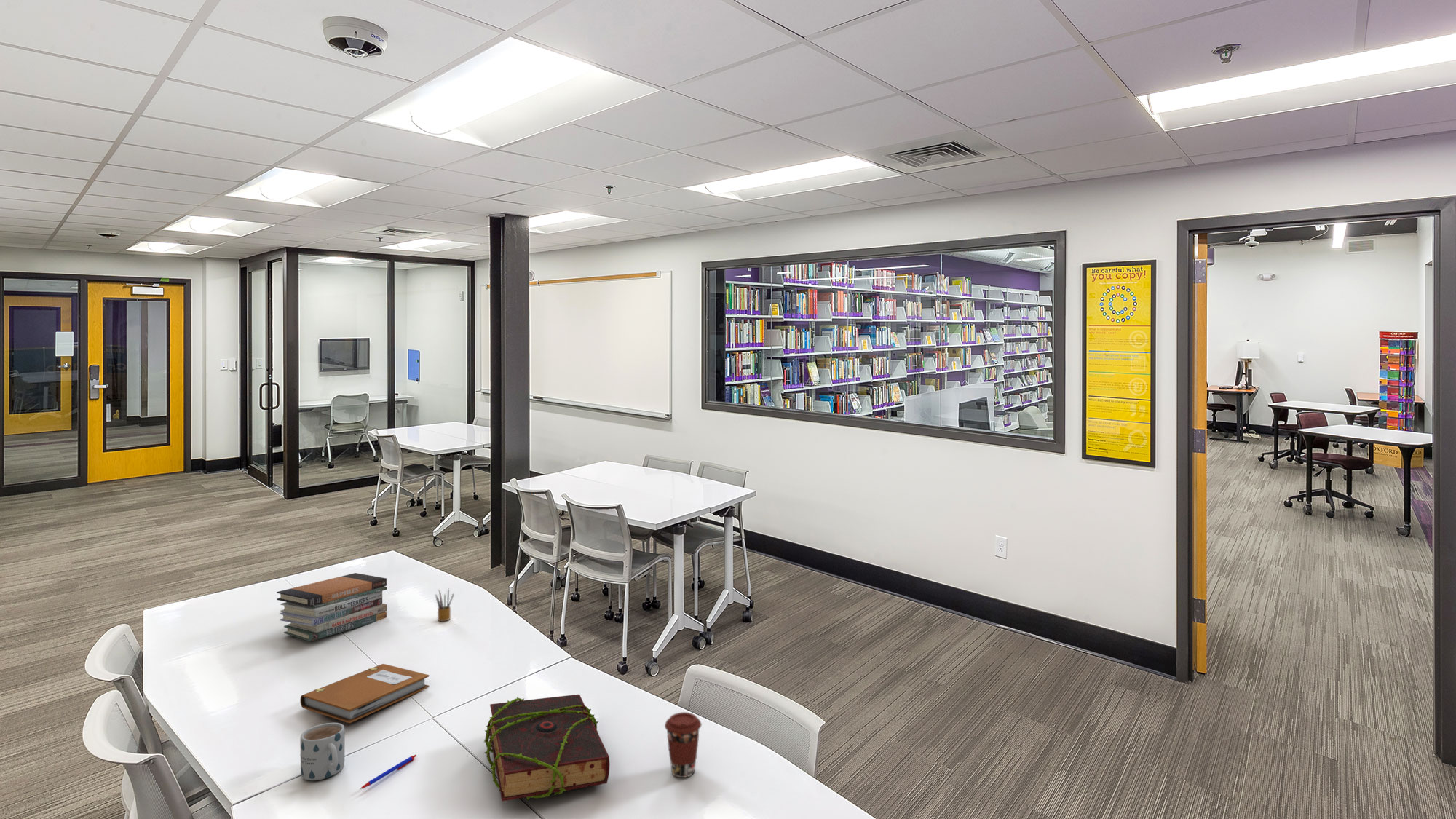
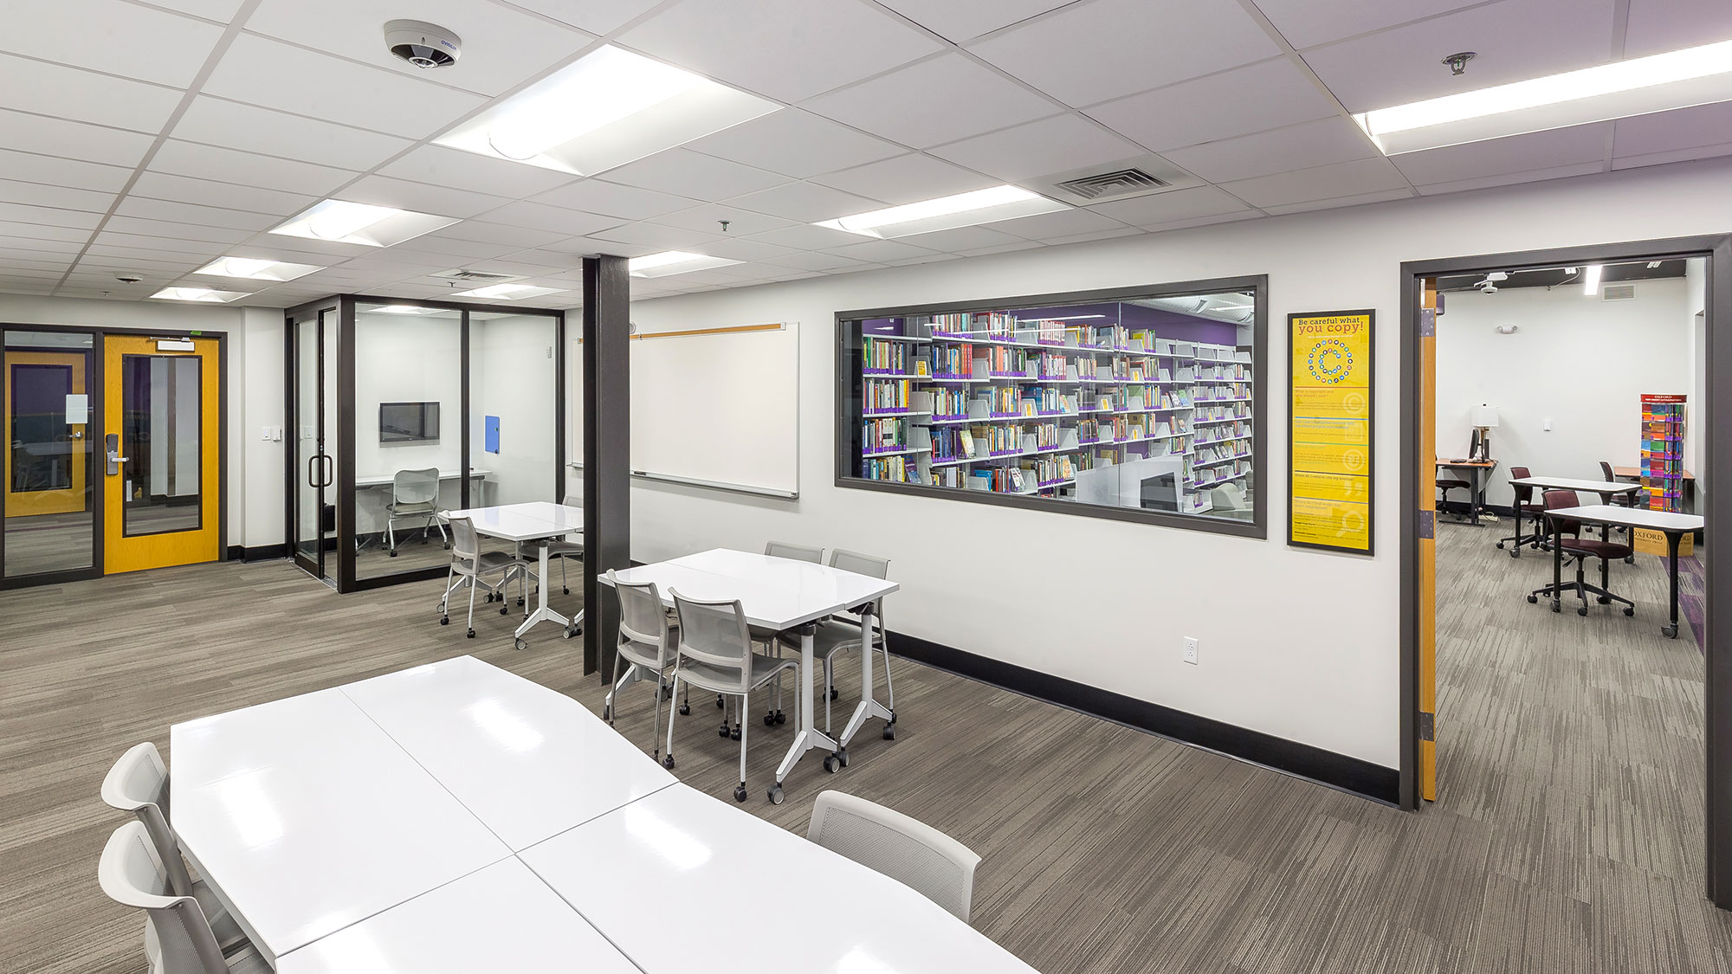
- pencil box [435,588,455,622]
- notebook [299,663,430,724]
- pen [360,754,417,790]
- book [483,694,610,802]
- mug [299,722,345,781]
- book stack [276,572,387,642]
- coffee cup [664,711,703,778]
